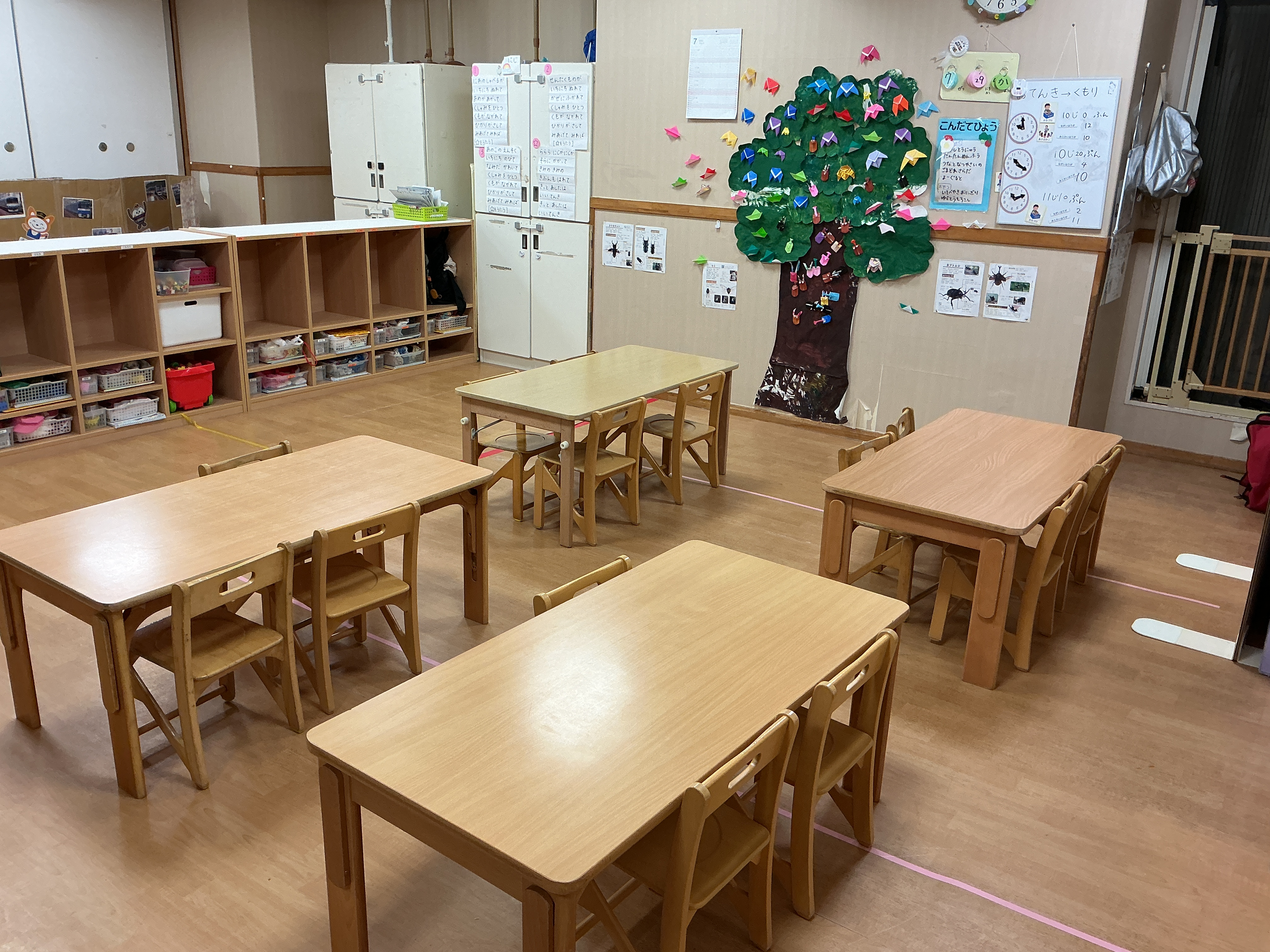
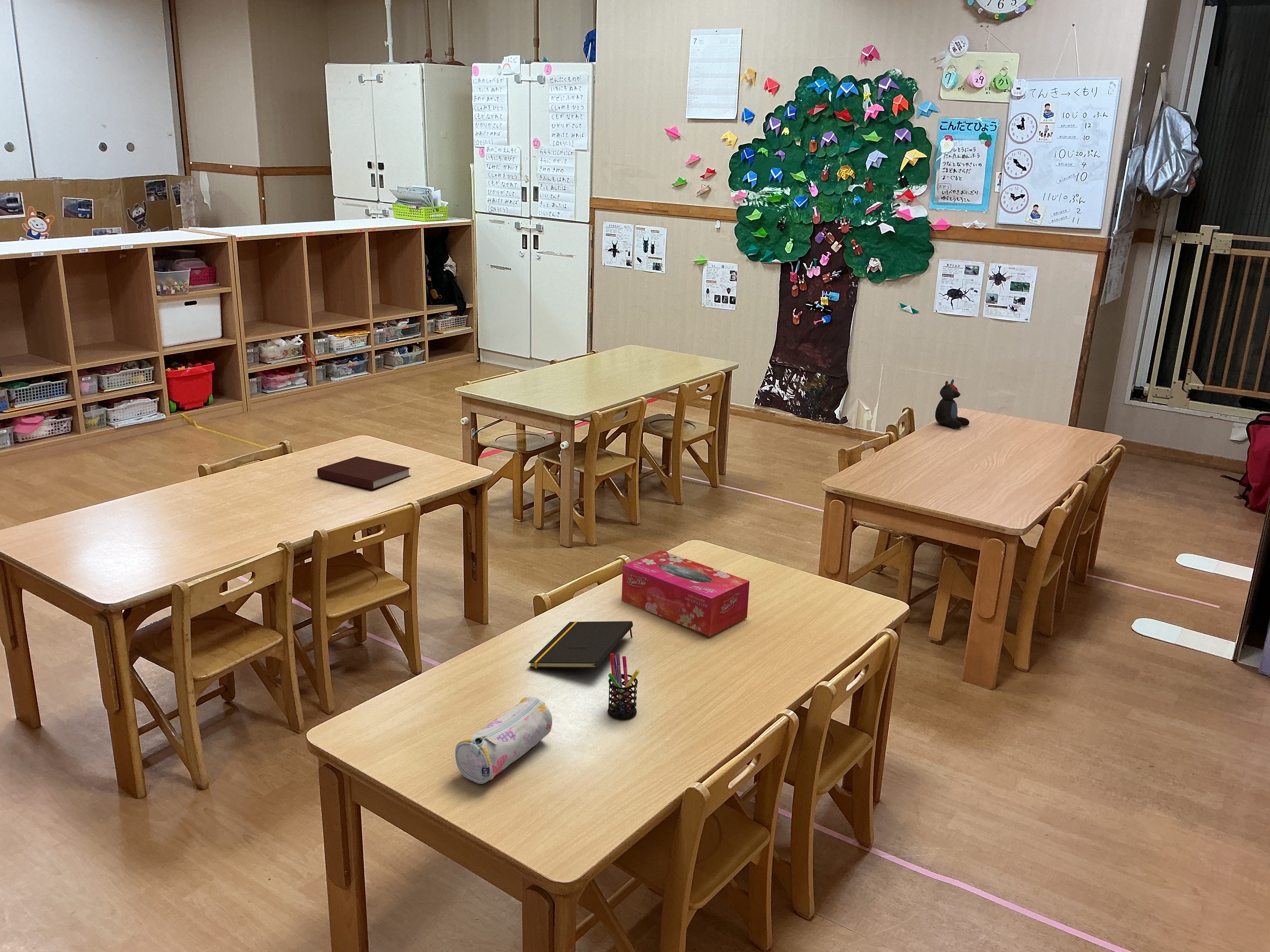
+ notepad [528,621,633,669]
+ teddy bear [935,379,970,429]
+ pencil case [455,696,552,784]
+ notebook [317,456,411,490]
+ pen holder [608,653,640,719]
+ tissue box [621,550,750,637]
